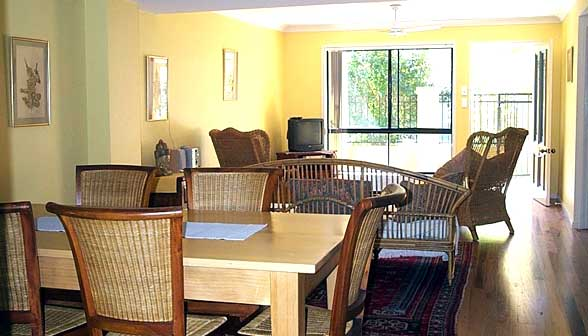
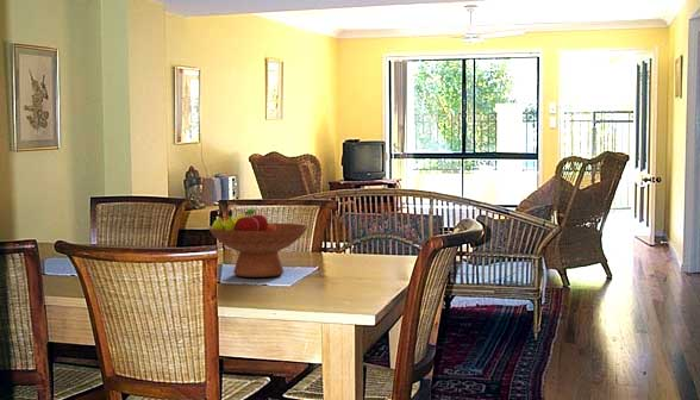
+ fruit bowl [206,208,310,279]
